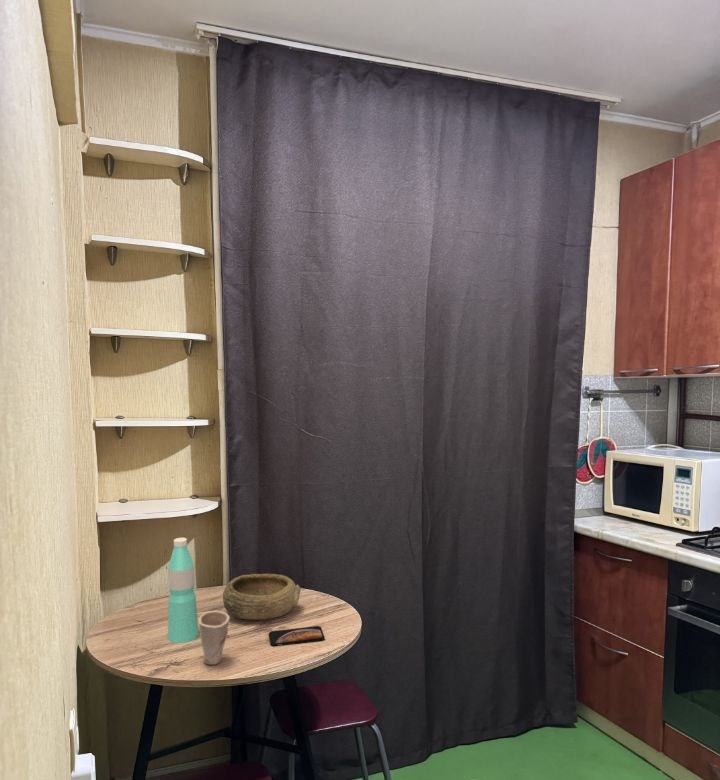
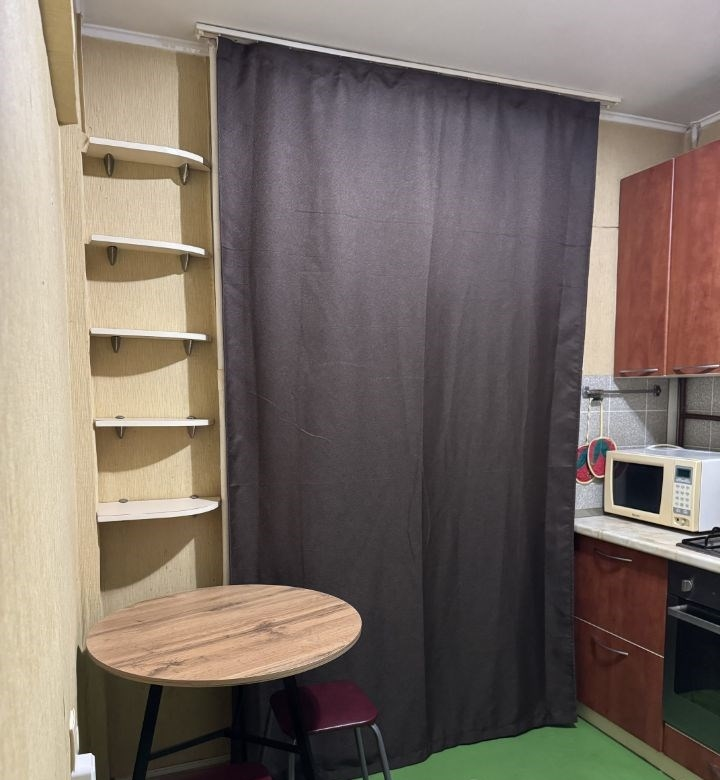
- bowl [222,573,301,621]
- water bottle [167,537,200,644]
- smartphone [268,625,326,647]
- cup [198,609,231,666]
